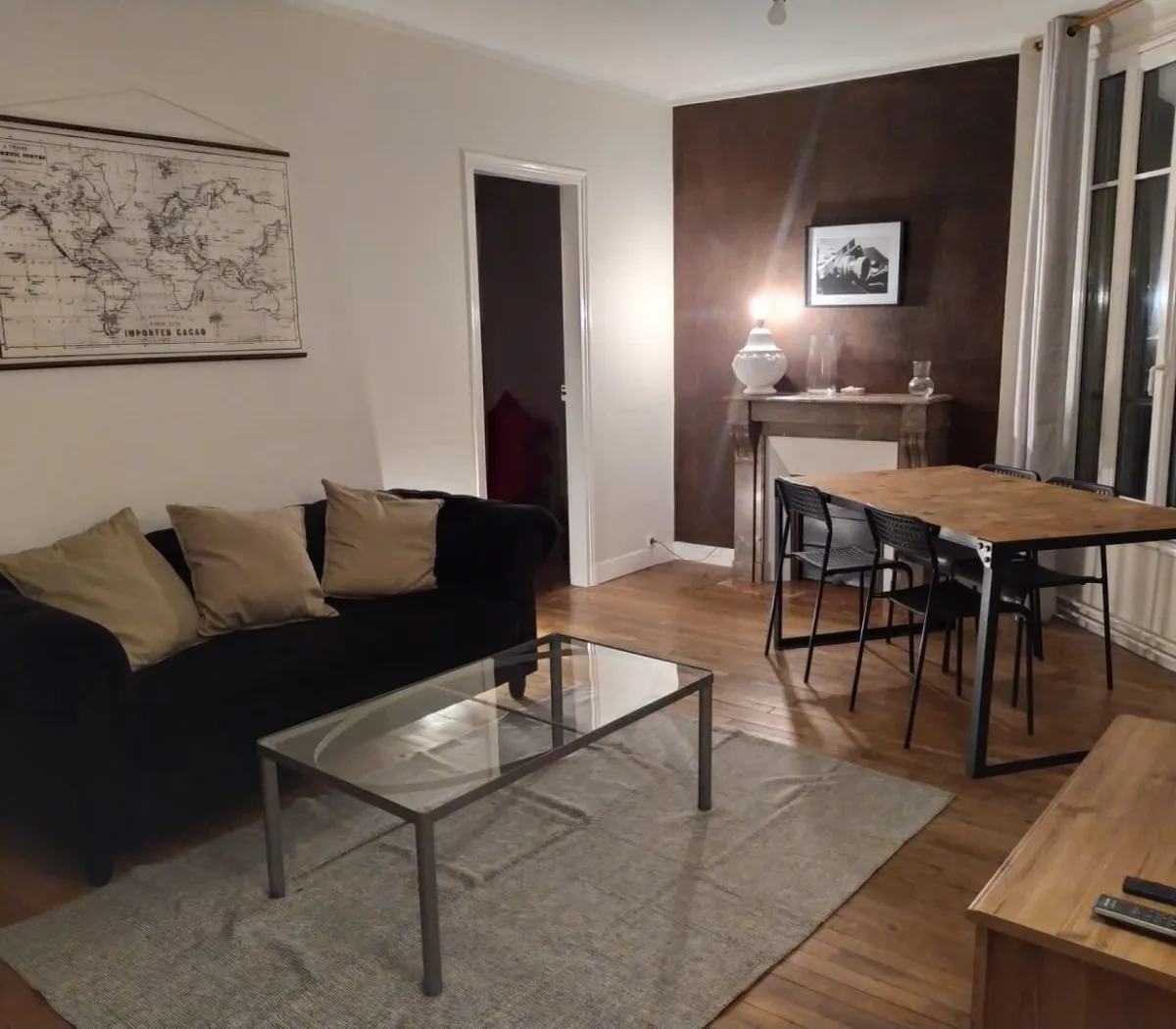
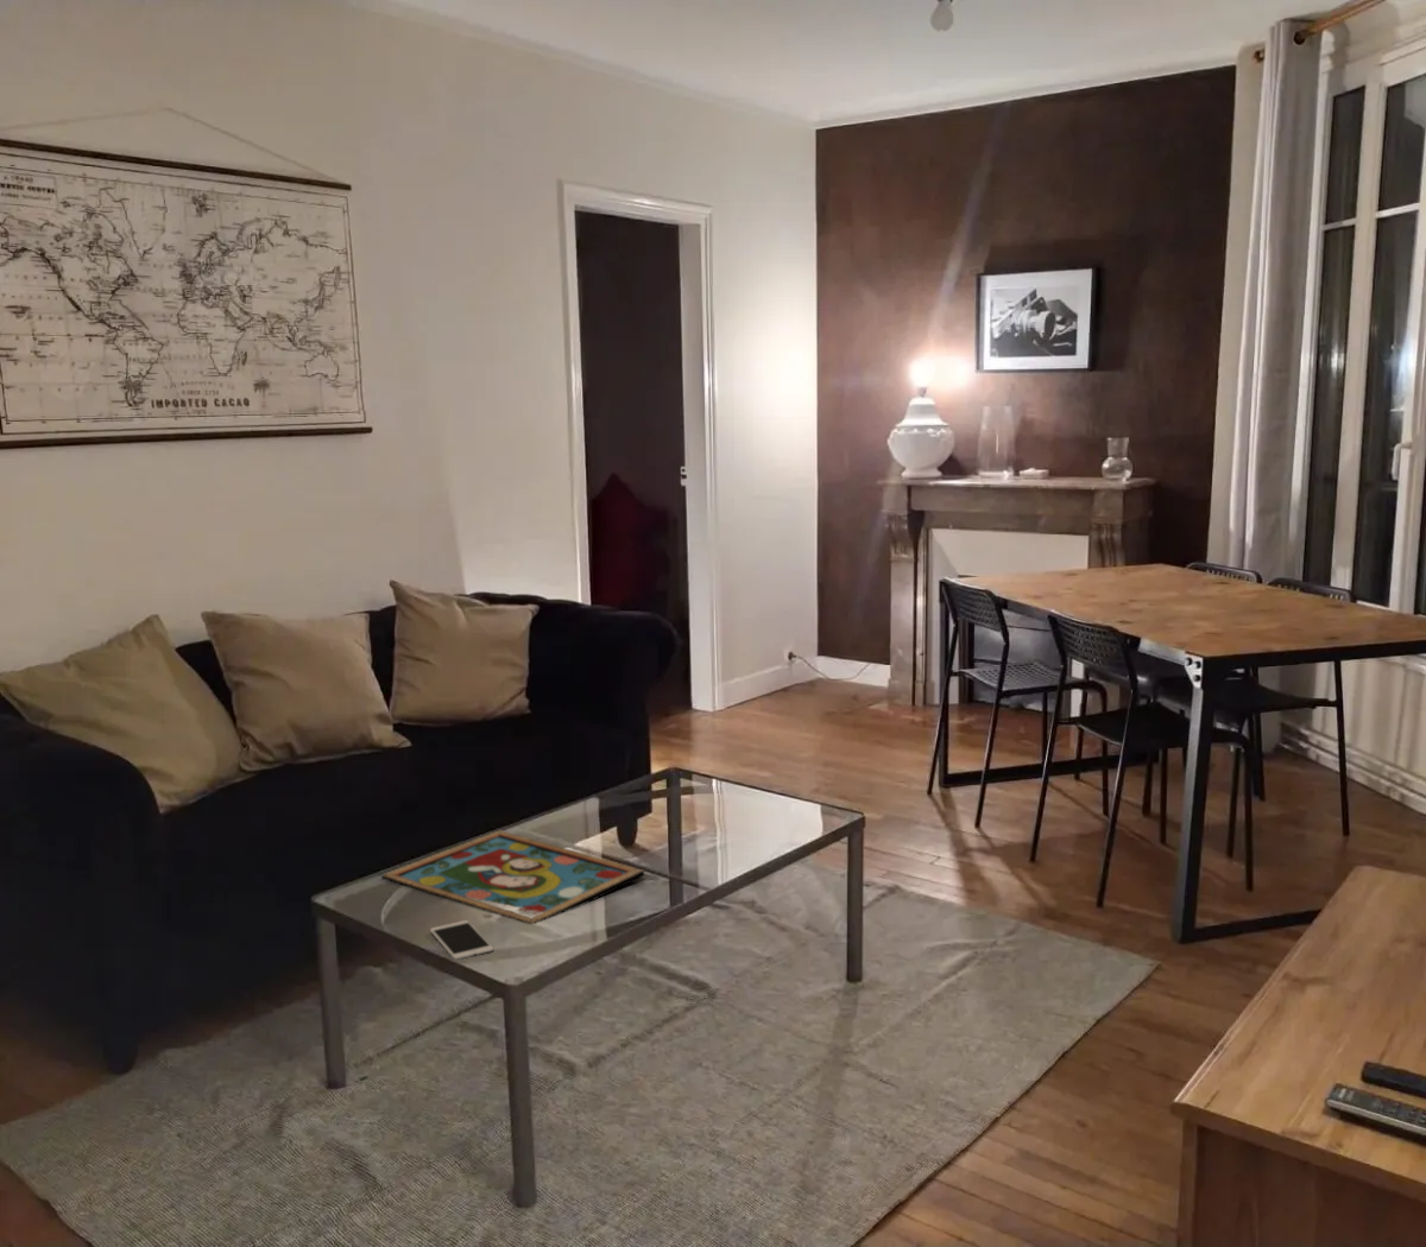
+ smartphone [429,920,495,961]
+ framed painting [381,829,645,925]
